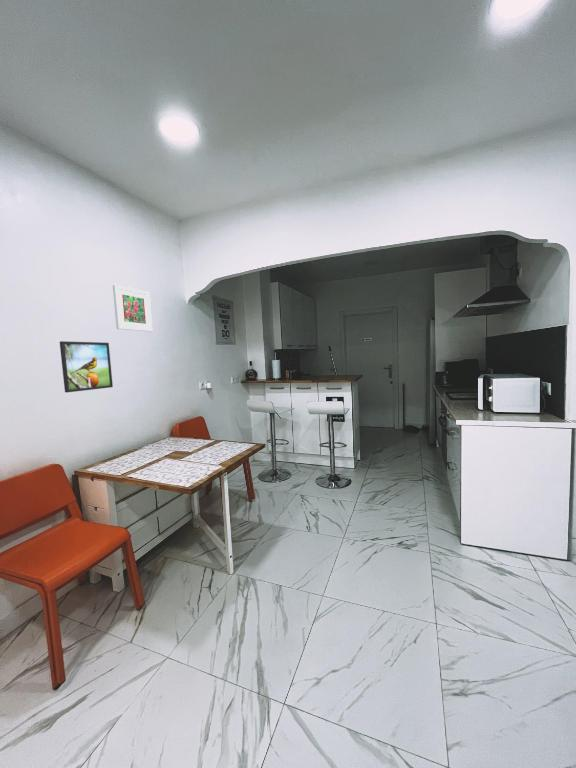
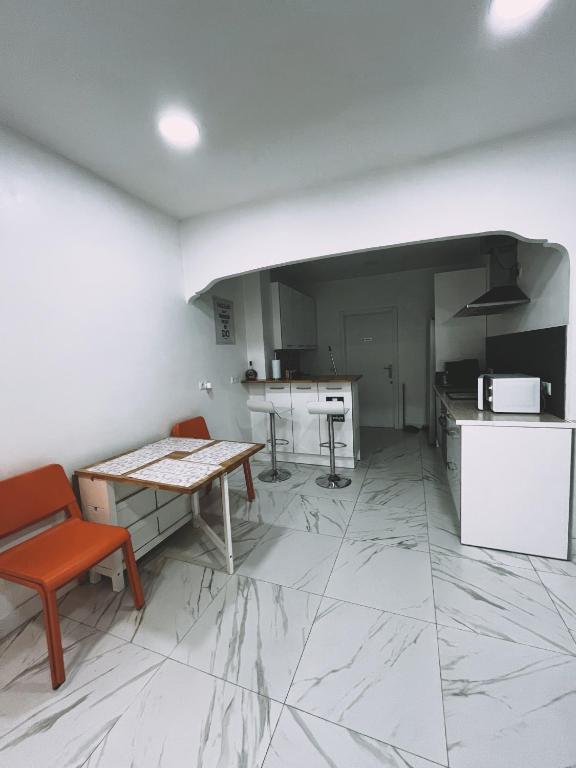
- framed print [112,284,154,333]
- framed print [59,340,114,393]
